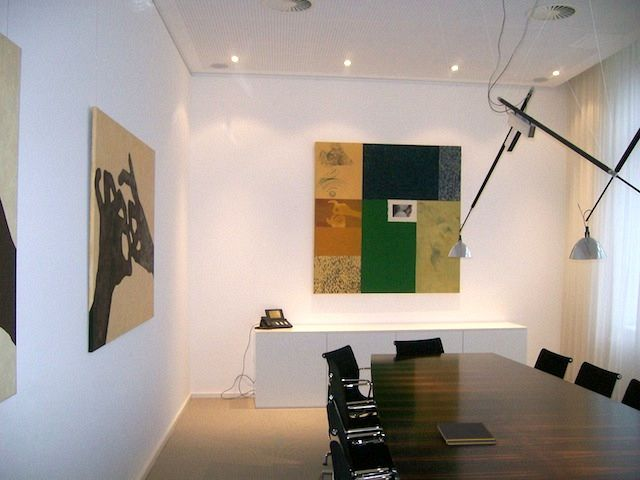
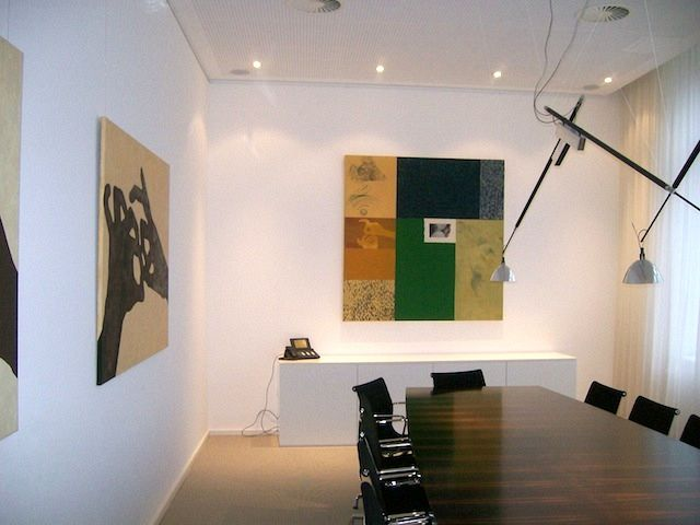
- notepad [434,422,498,446]
